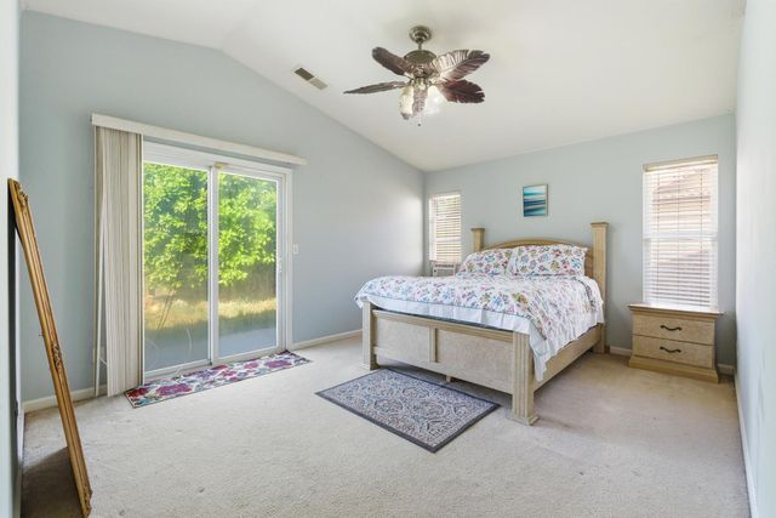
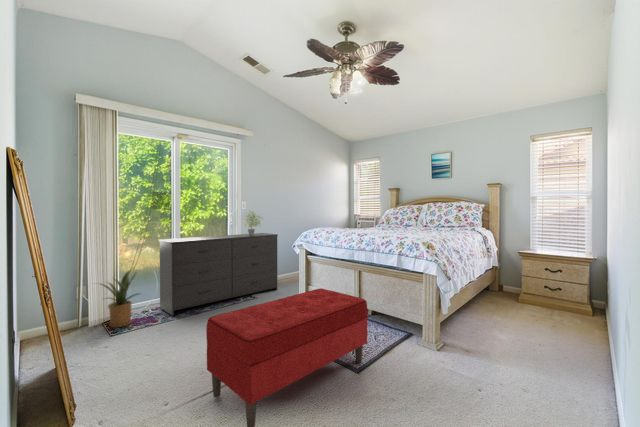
+ bench [205,287,369,427]
+ house plant [91,266,143,328]
+ potted plant [242,210,265,235]
+ dresser [157,232,279,317]
